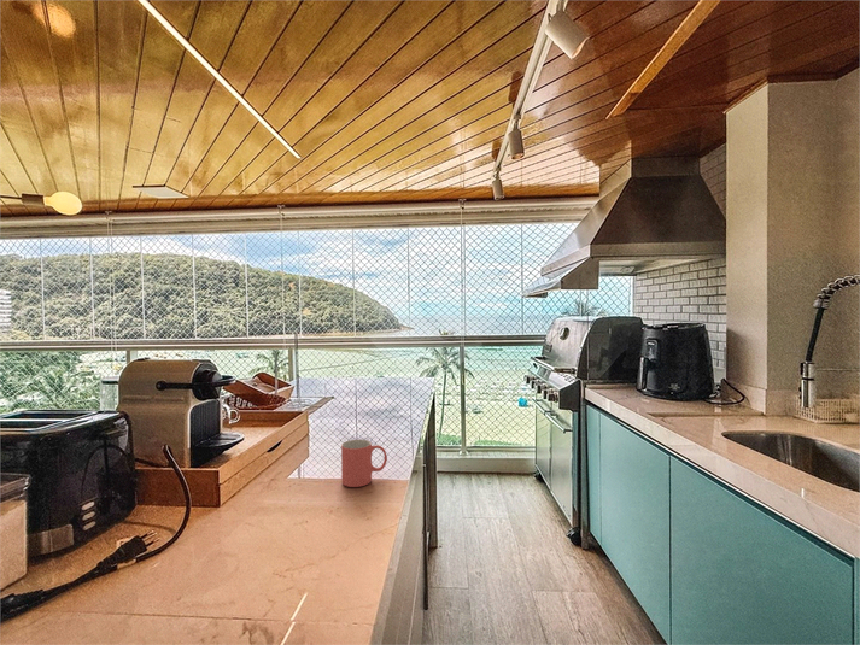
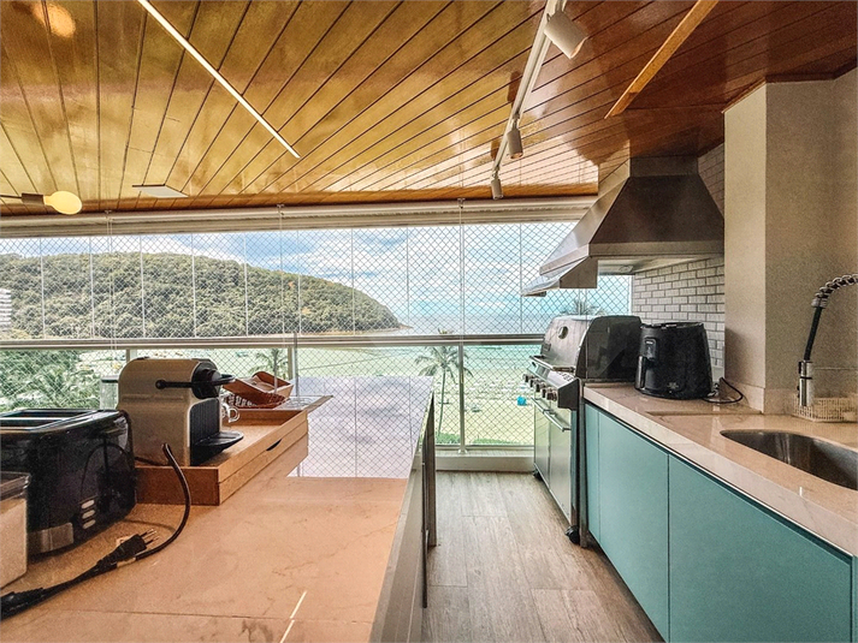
- mug [340,439,388,488]
